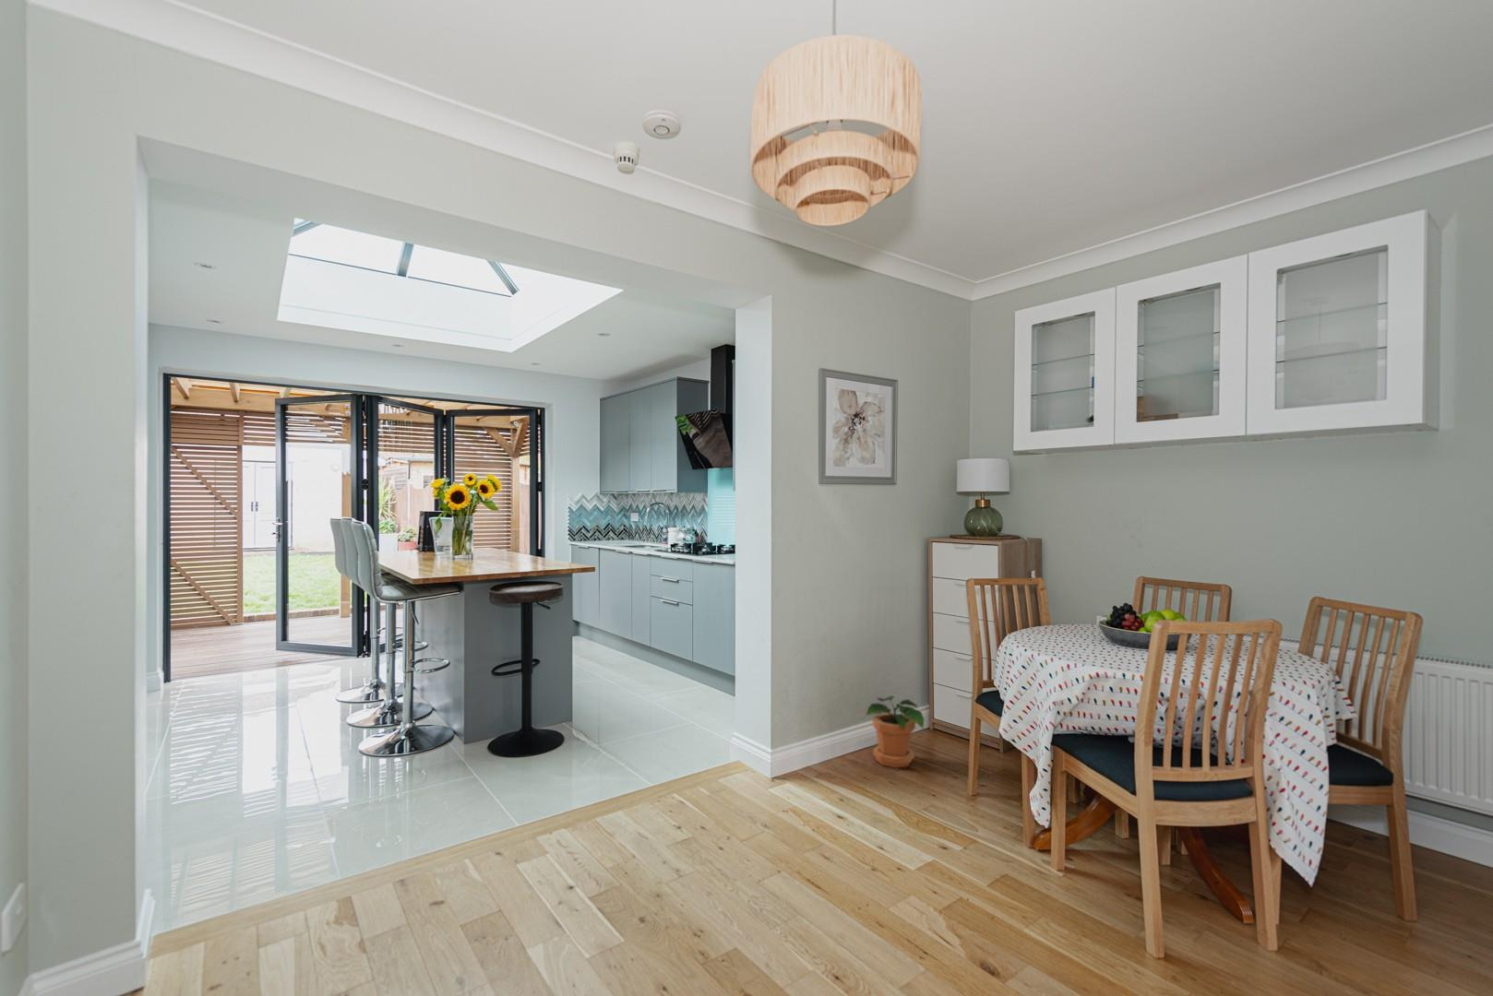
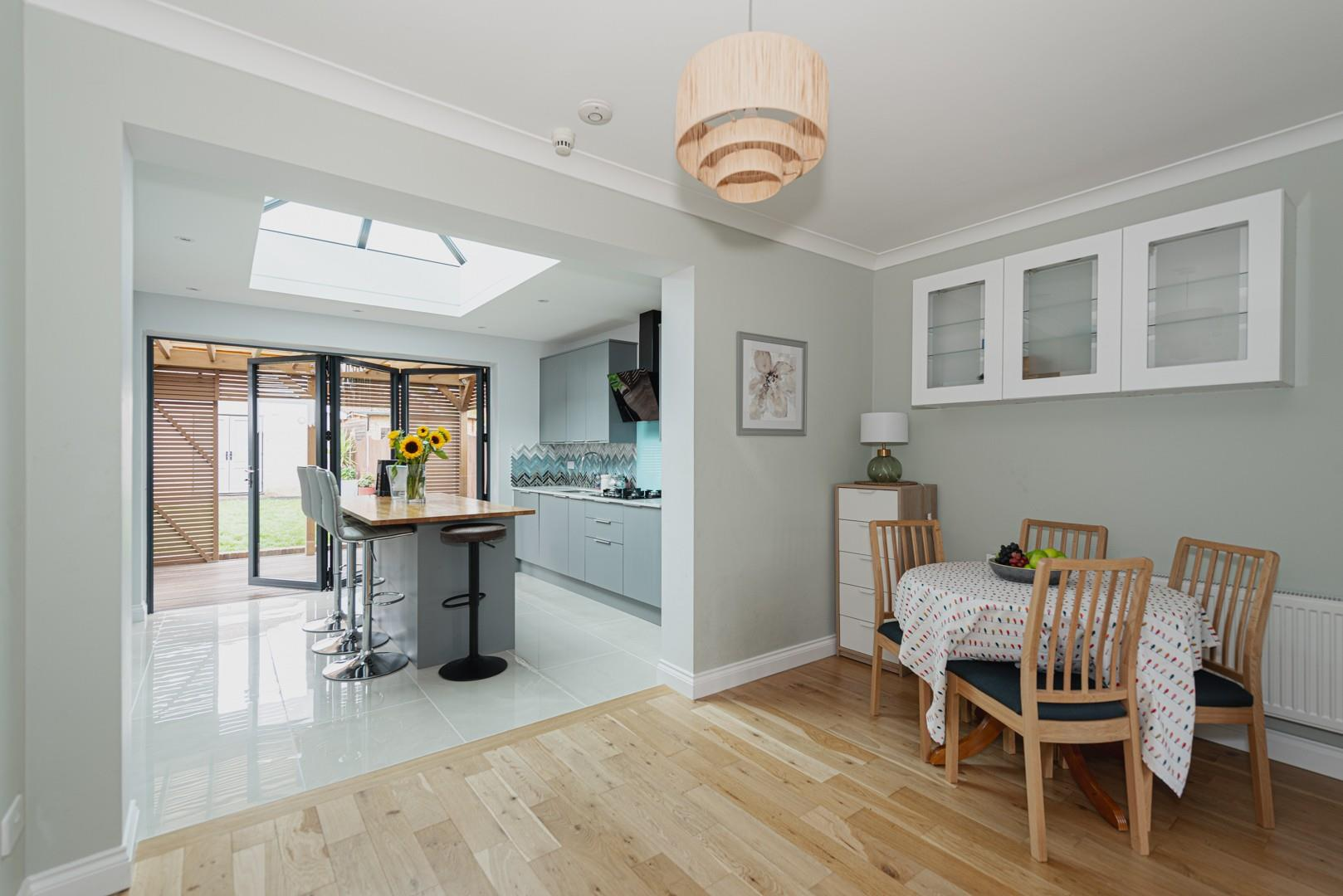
- potted plant [865,695,926,768]
